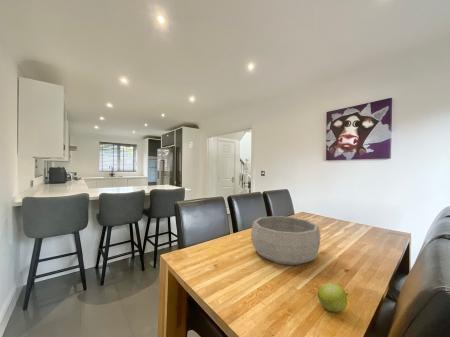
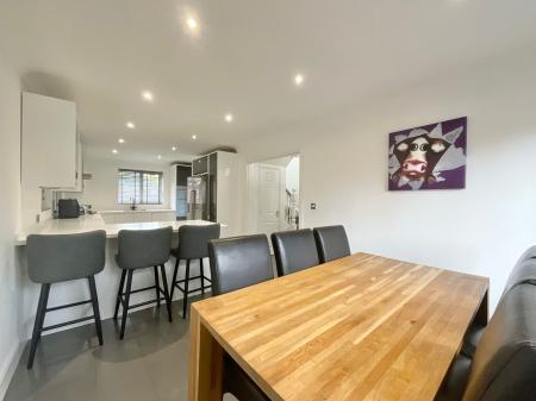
- apple [317,282,349,313]
- decorative bowl [250,215,322,266]
